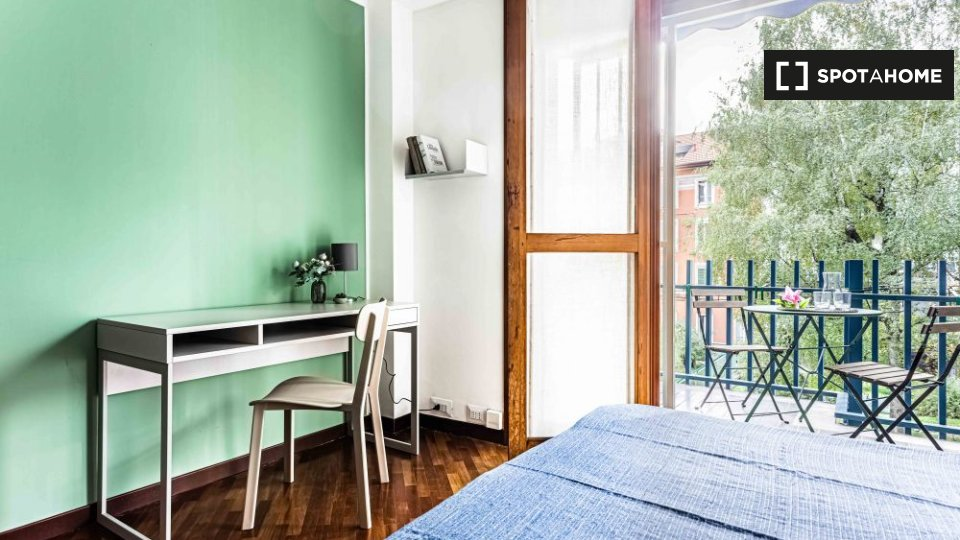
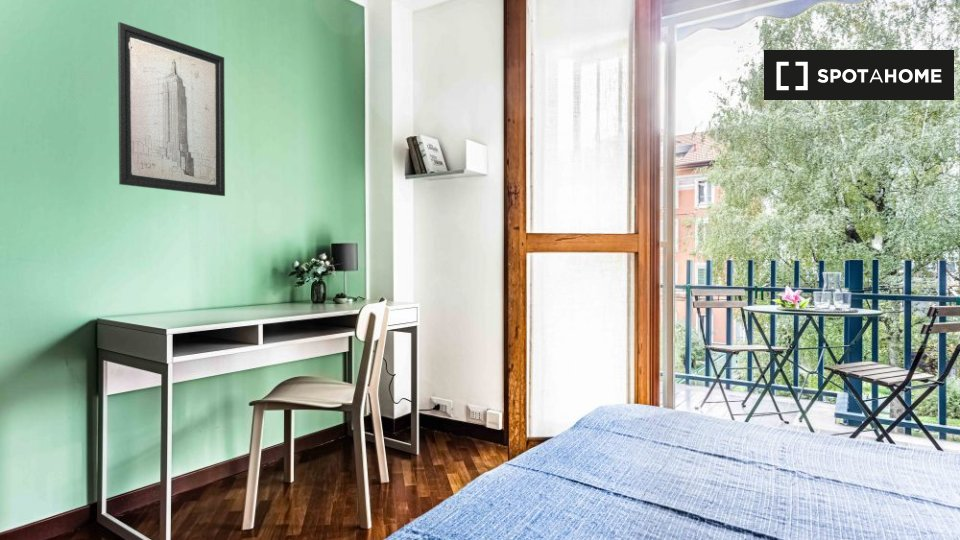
+ wall art [117,21,226,197]
